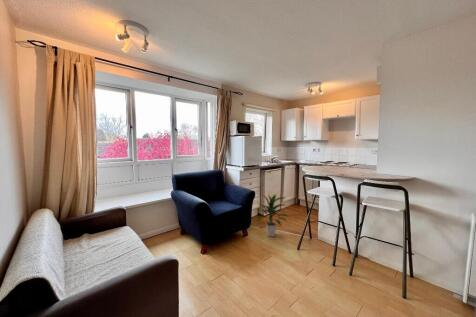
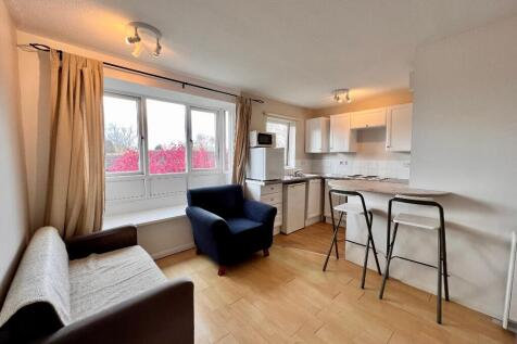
- indoor plant [256,193,290,237]
